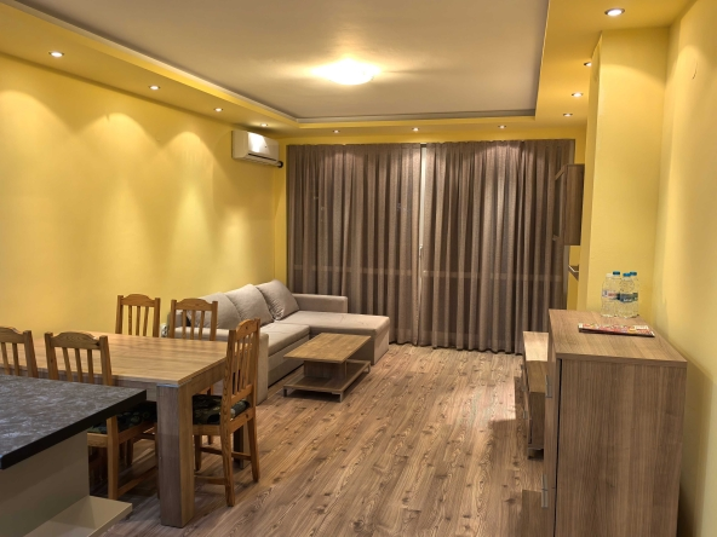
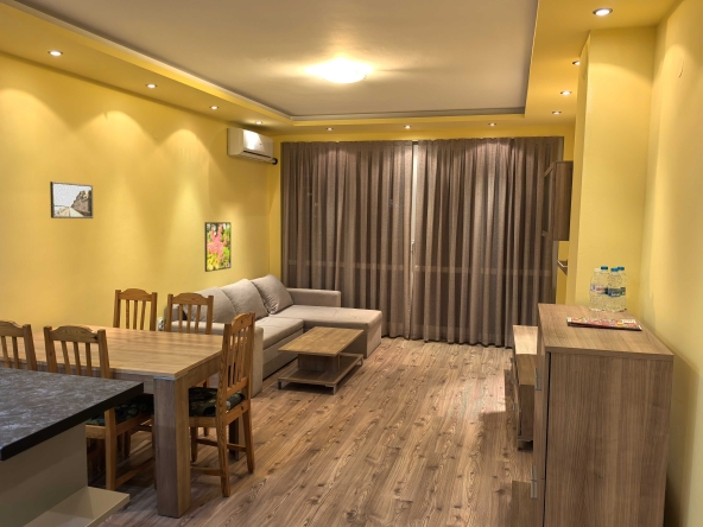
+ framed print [203,221,232,273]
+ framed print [49,180,94,220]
